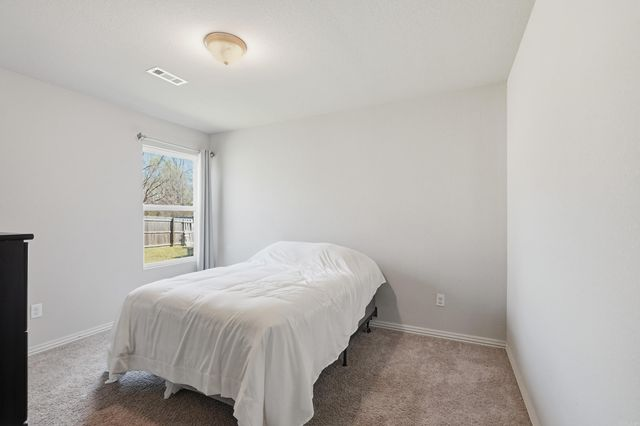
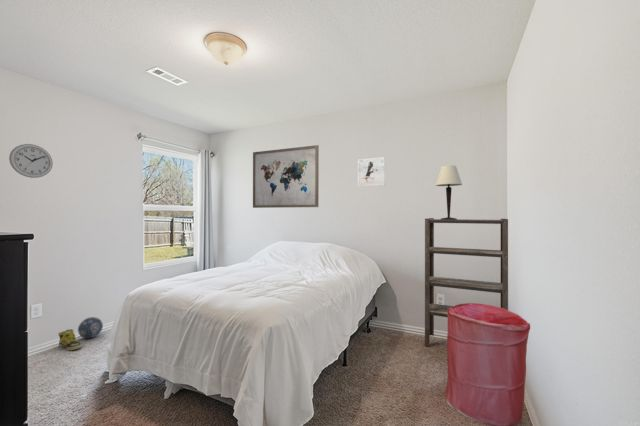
+ laundry hamper [444,302,531,426]
+ wall art [252,144,320,209]
+ wall clock [8,143,54,179]
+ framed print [357,157,386,187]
+ shelving unit [424,217,509,348]
+ table lamp [435,164,463,220]
+ decorative ball [77,316,104,339]
+ sneaker [57,328,83,351]
